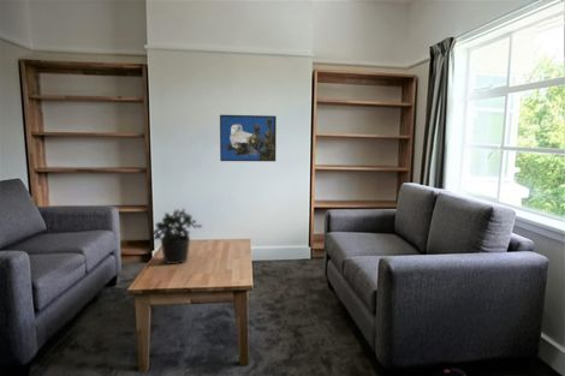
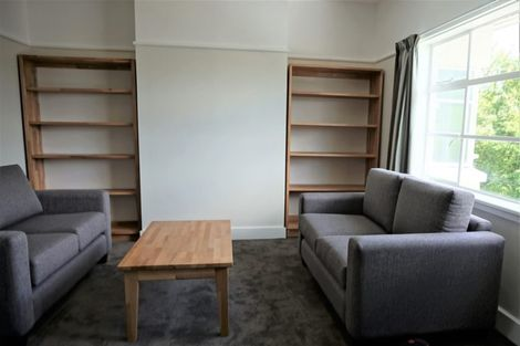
- potted plant [150,207,203,265]
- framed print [219,114,278,162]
